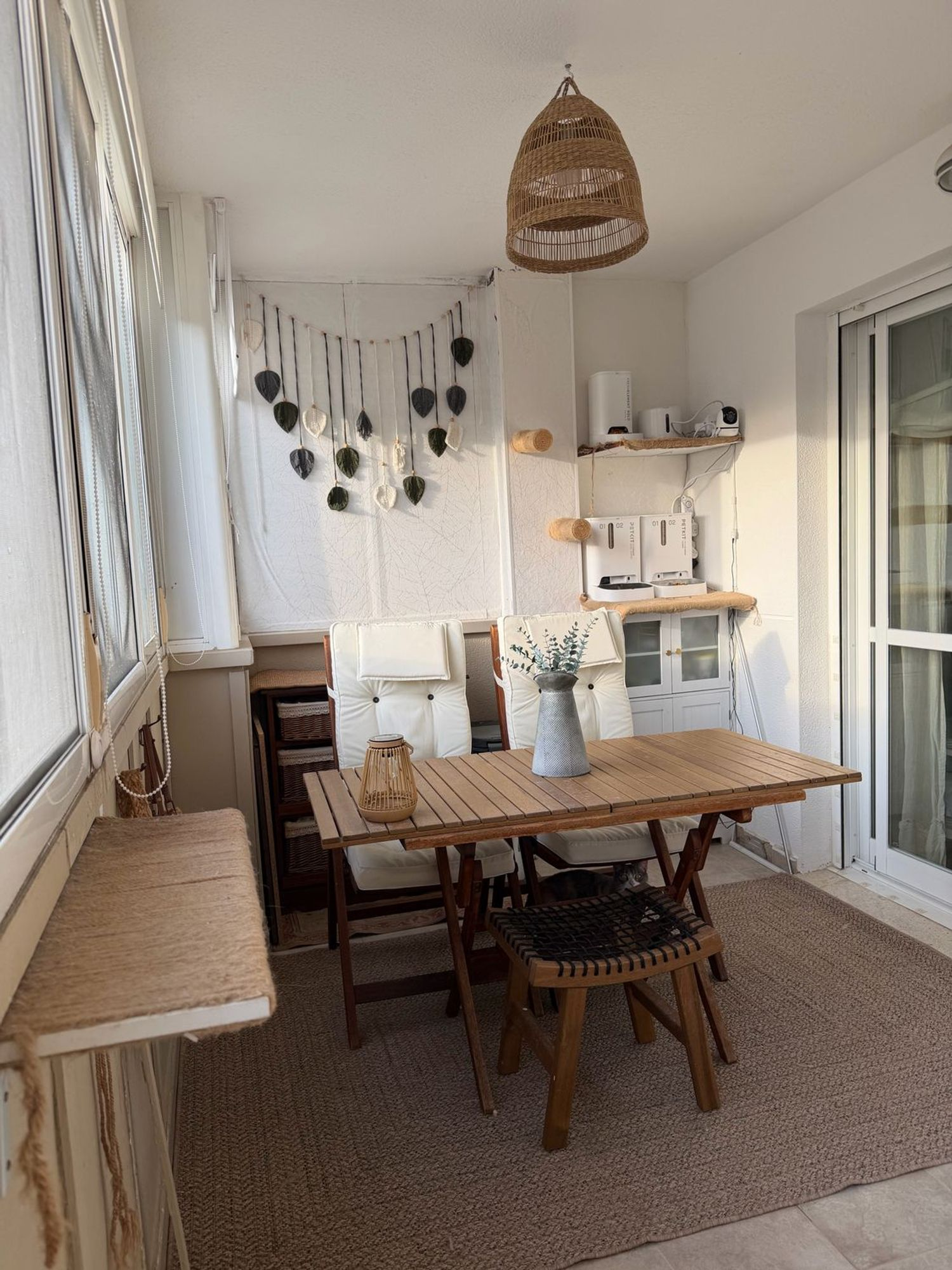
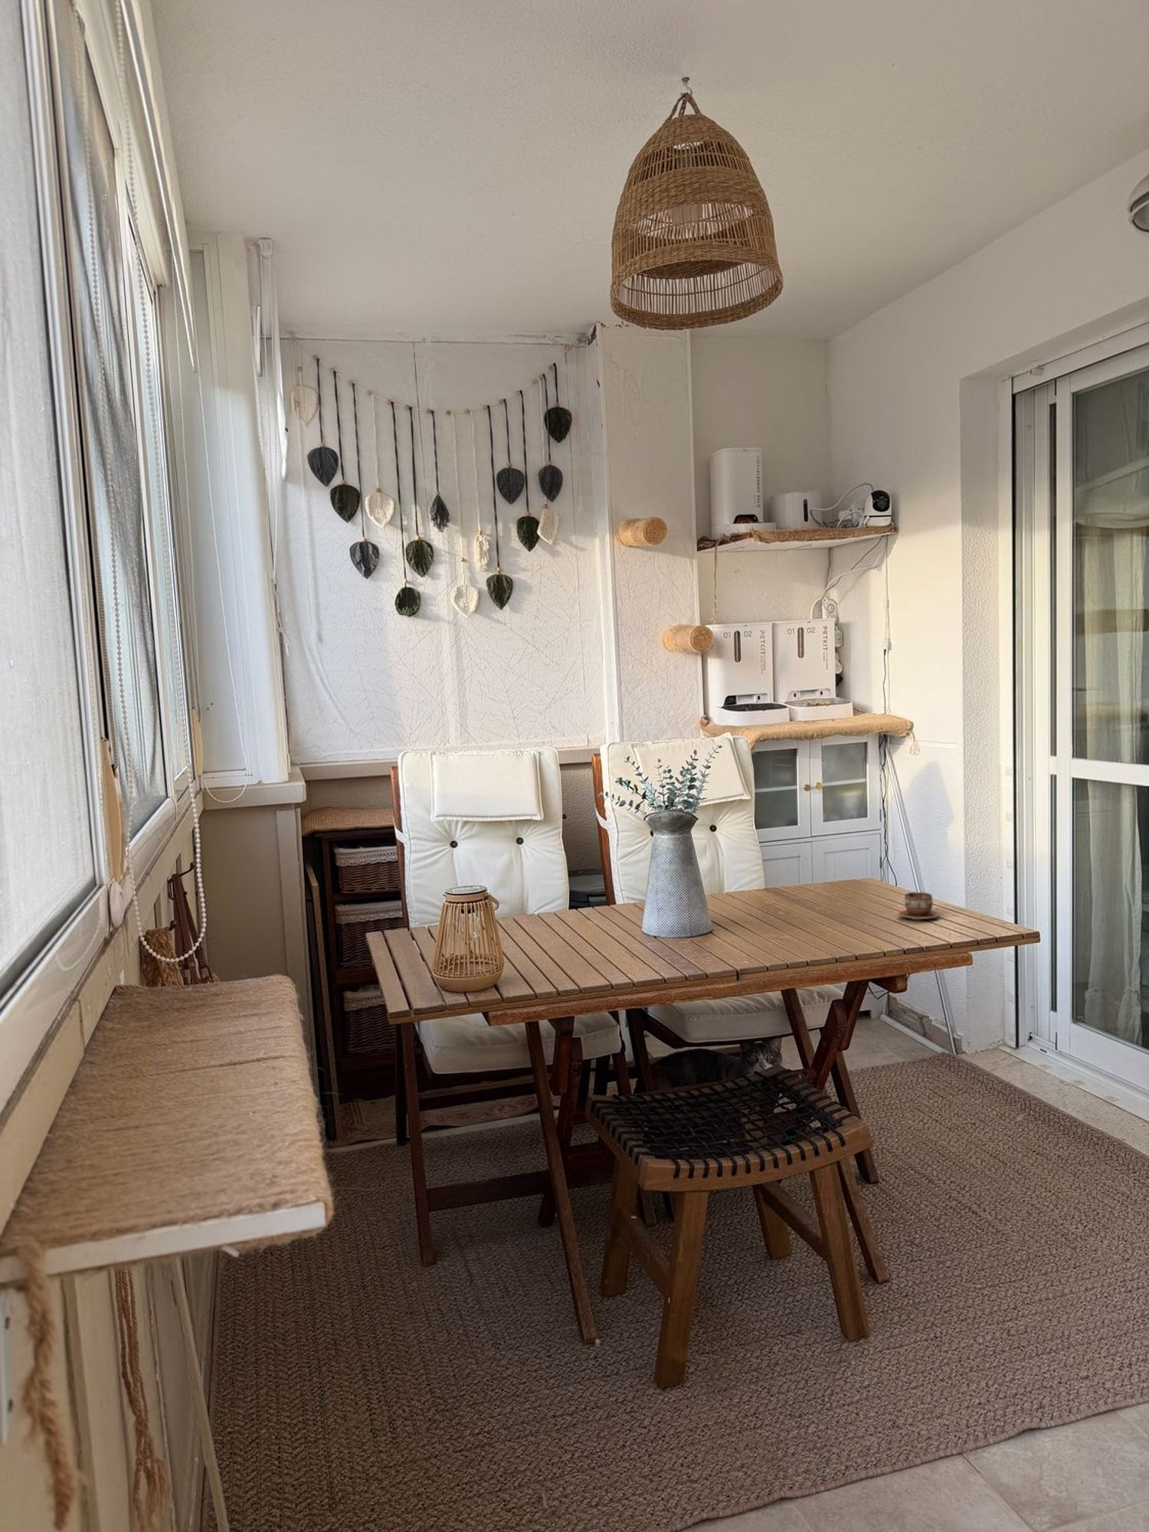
+ cup [897,891,940,920]
